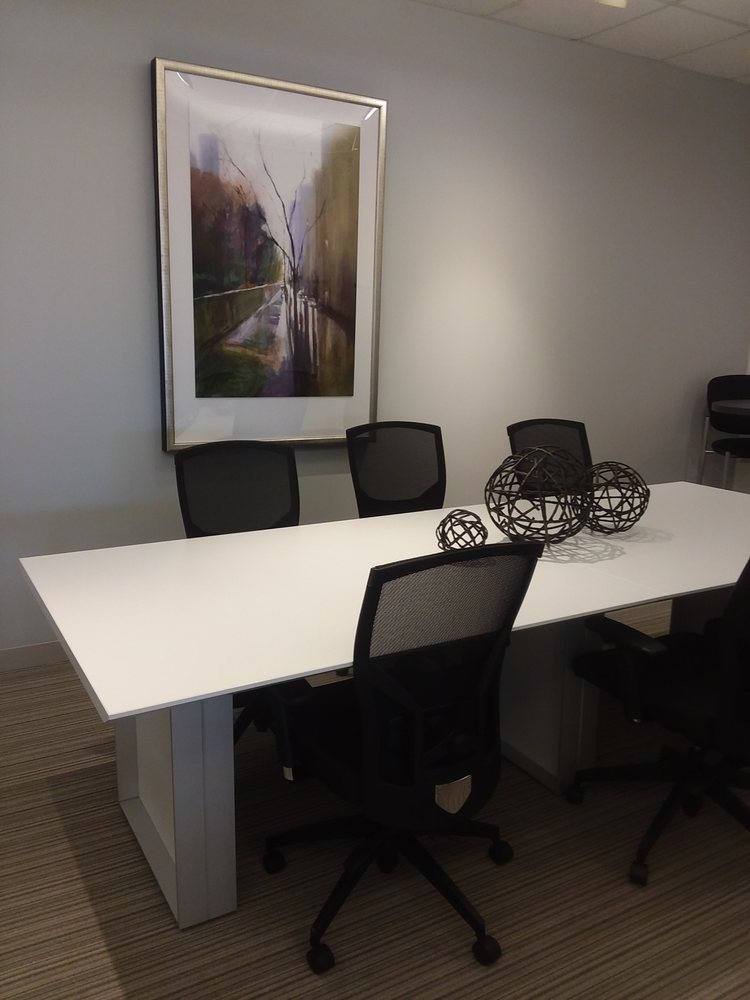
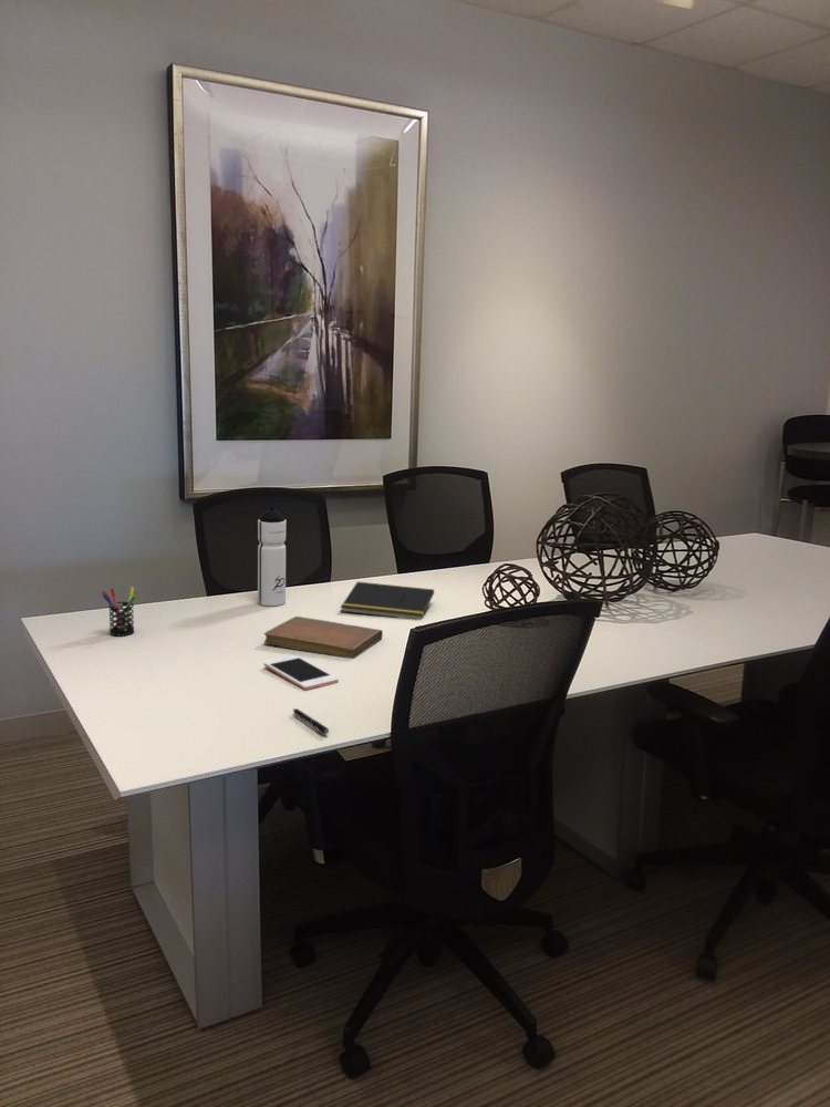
+ notebook [263,615,384,660]
+ pen holder [101,586,137,637]
+ cell phone [263,654,340,691]
+ water bottle [257,506,288,608]
+ pen [292,707,330,736]
+ notepad [340,581,435,621]
